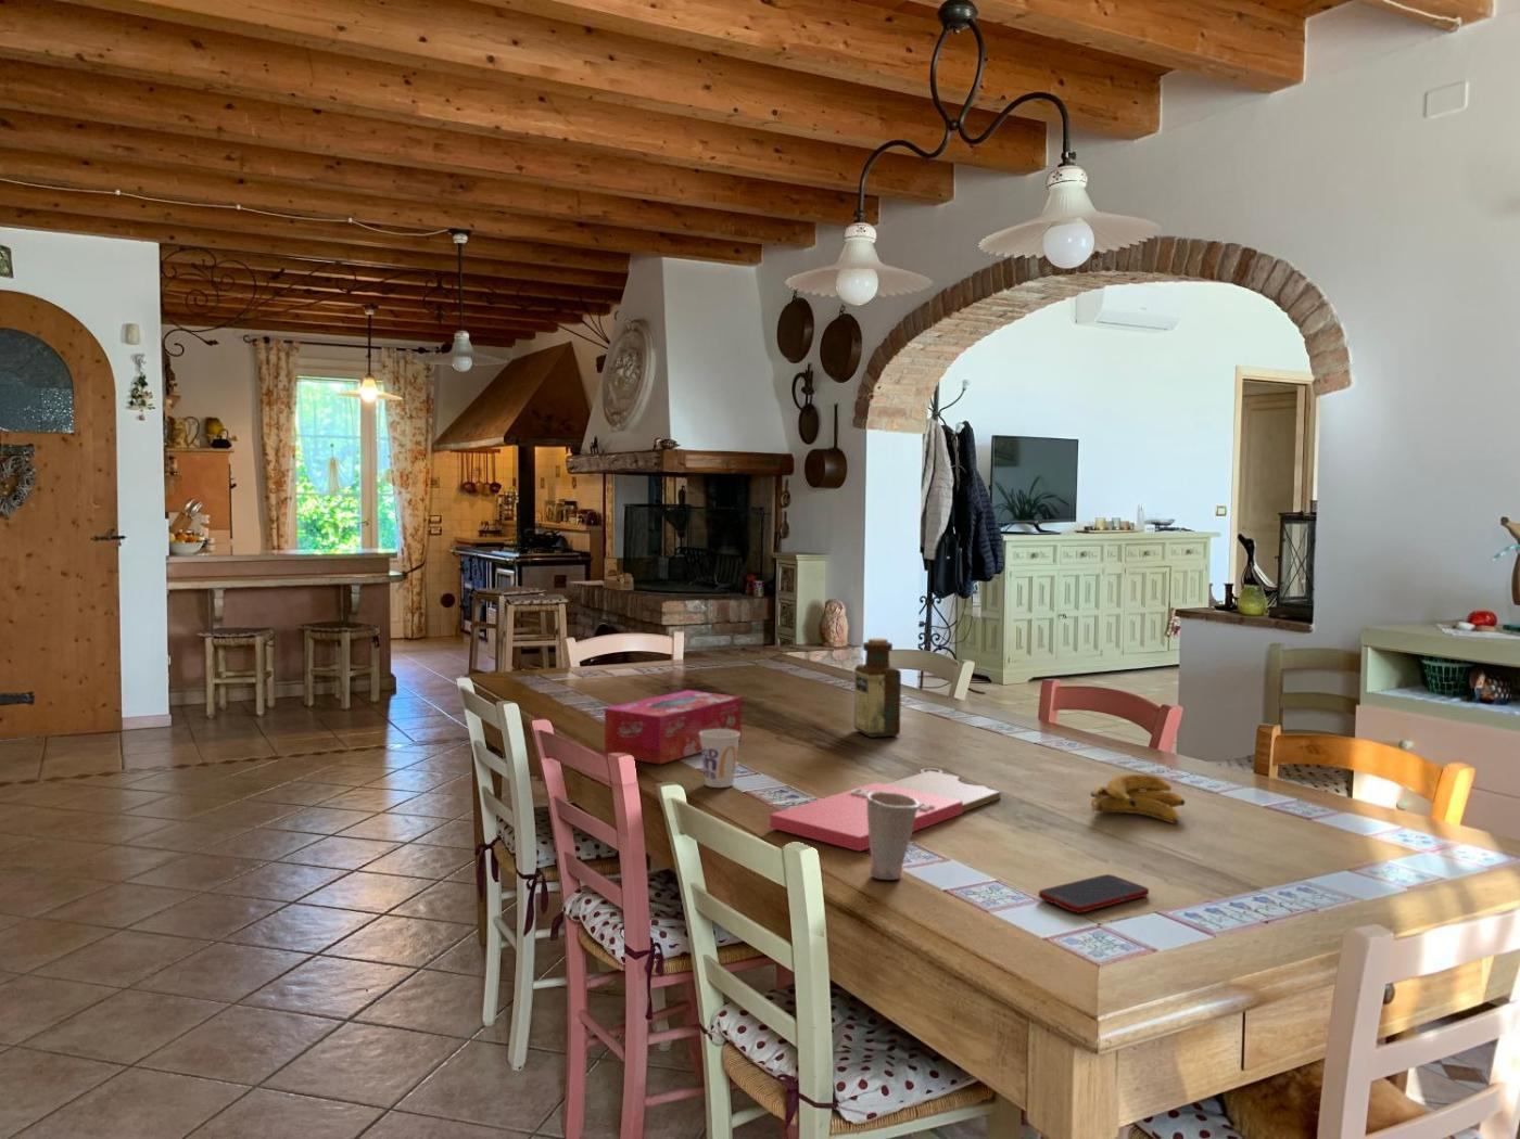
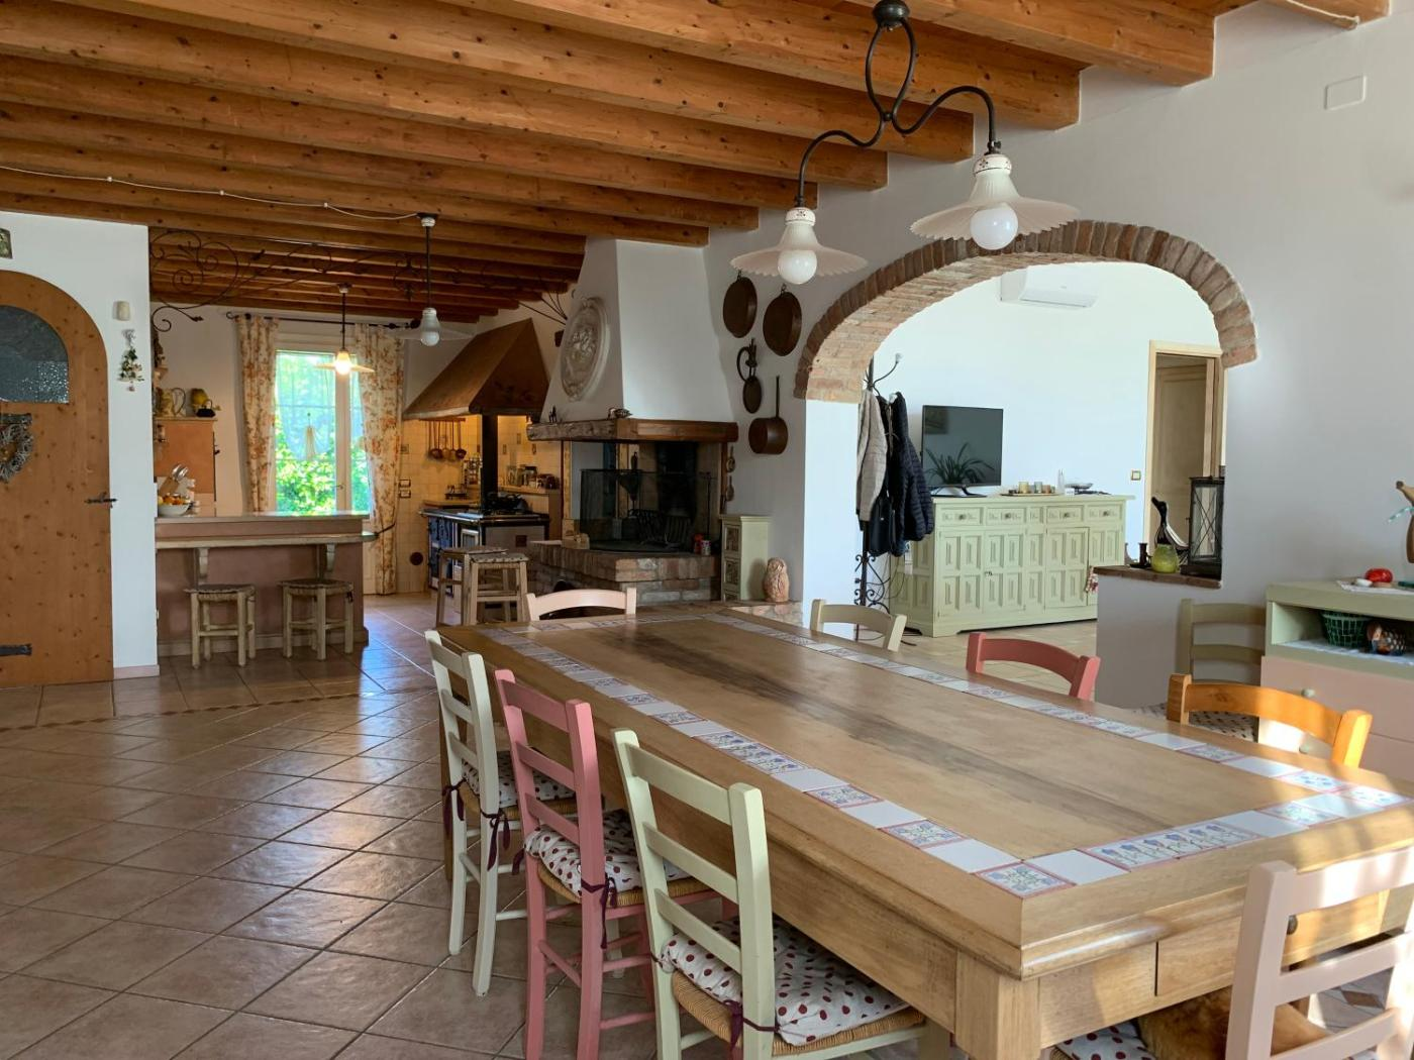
- cup [699,729,742,788]
- cup [867,791,919,881]
- cell phone [1038,873,1150,914]
- banana [1090,773,1187,824]
- cutting board [768,767,1001,853]
- tissue box [603,689,742,766]
- bottle [853,638,902,738]
